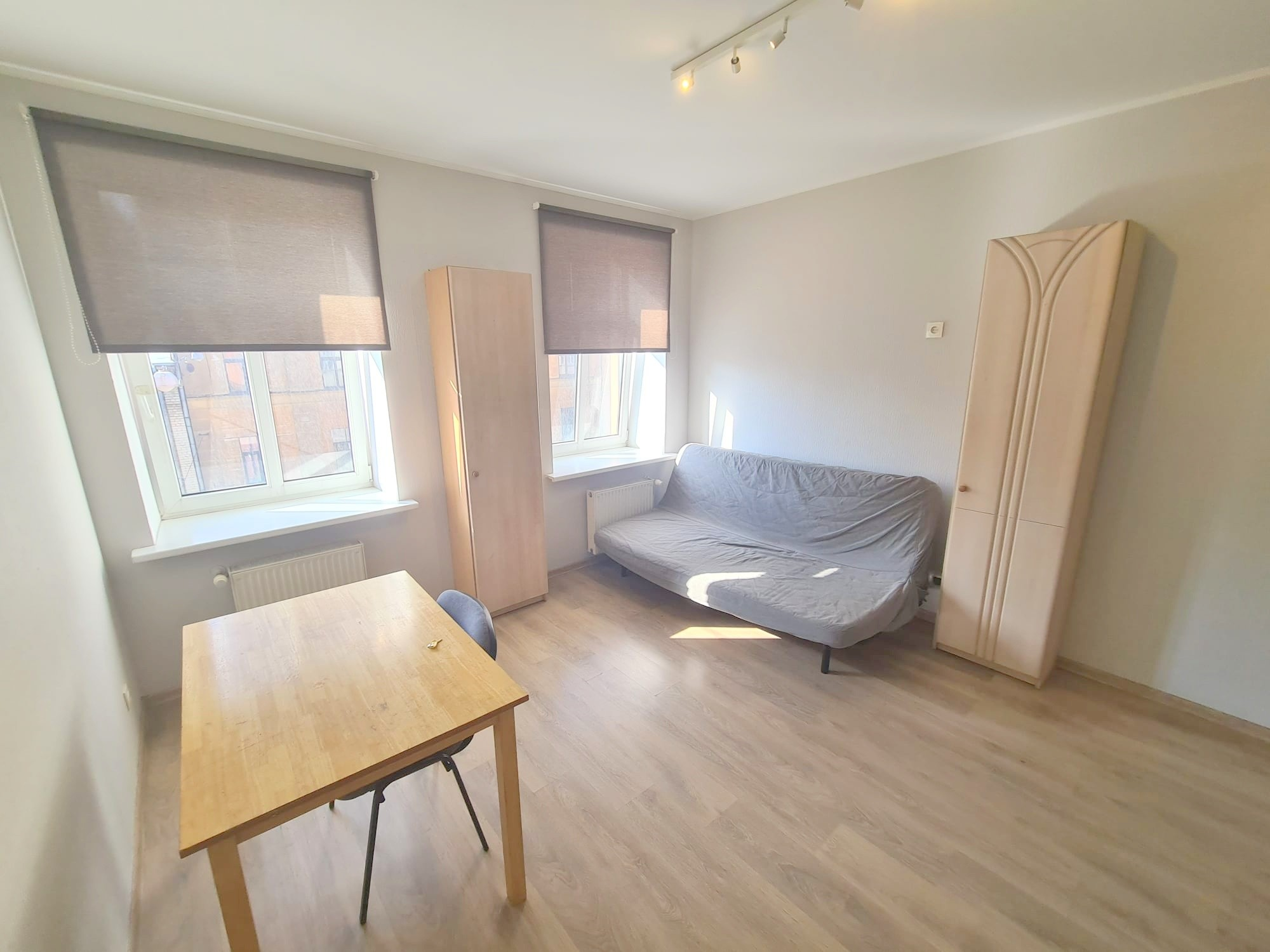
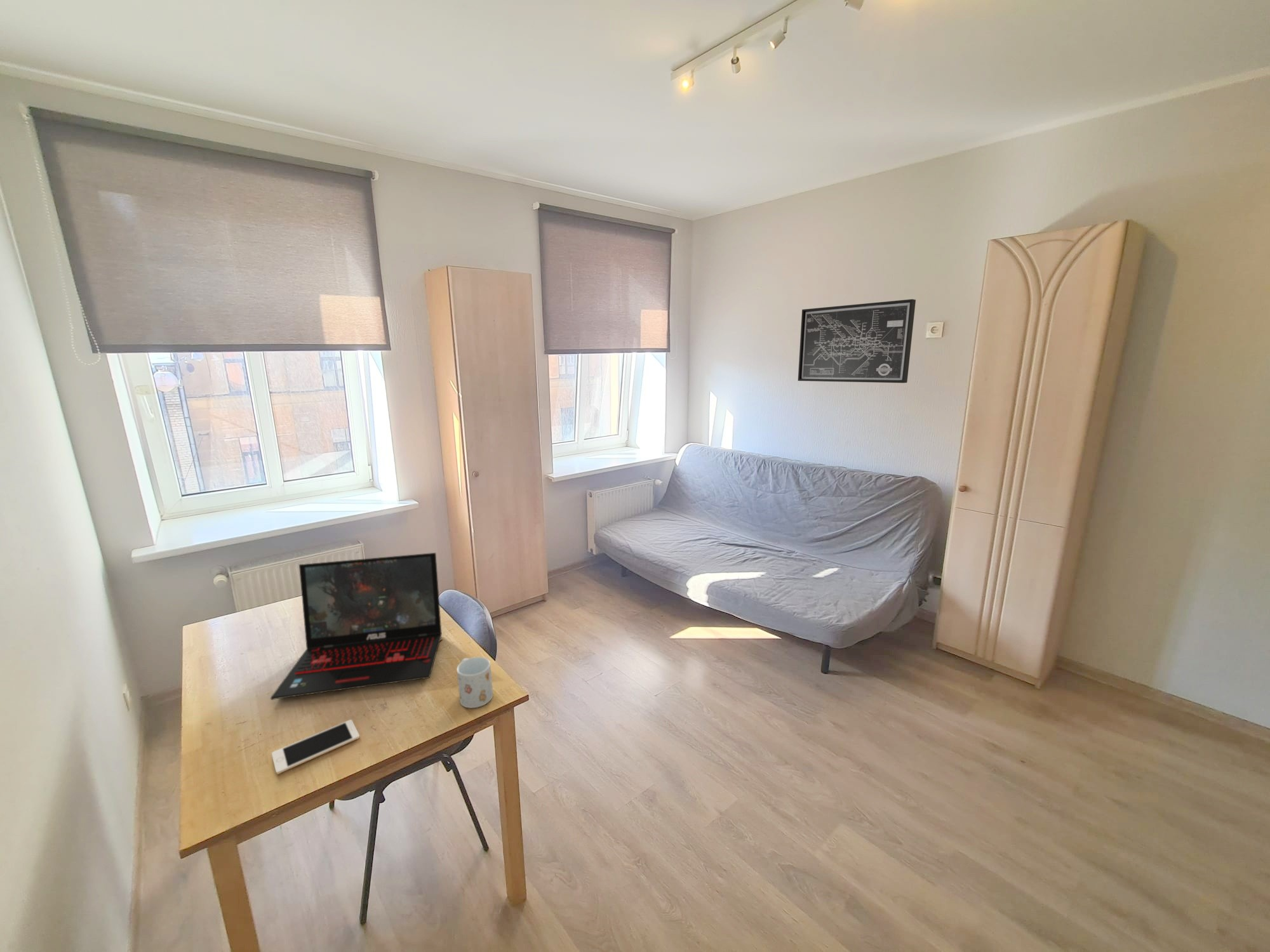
+ cell phone [271,719,360,775]
+ wall art [798,298,916,383]
+ mug [456,656,493,709]
+ laptop [270,552,443,700]
